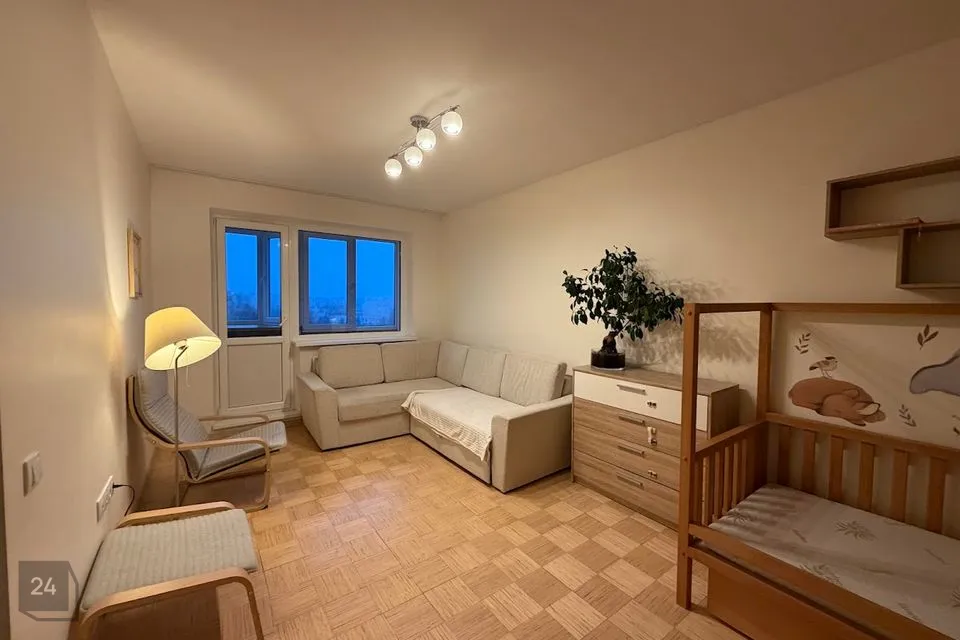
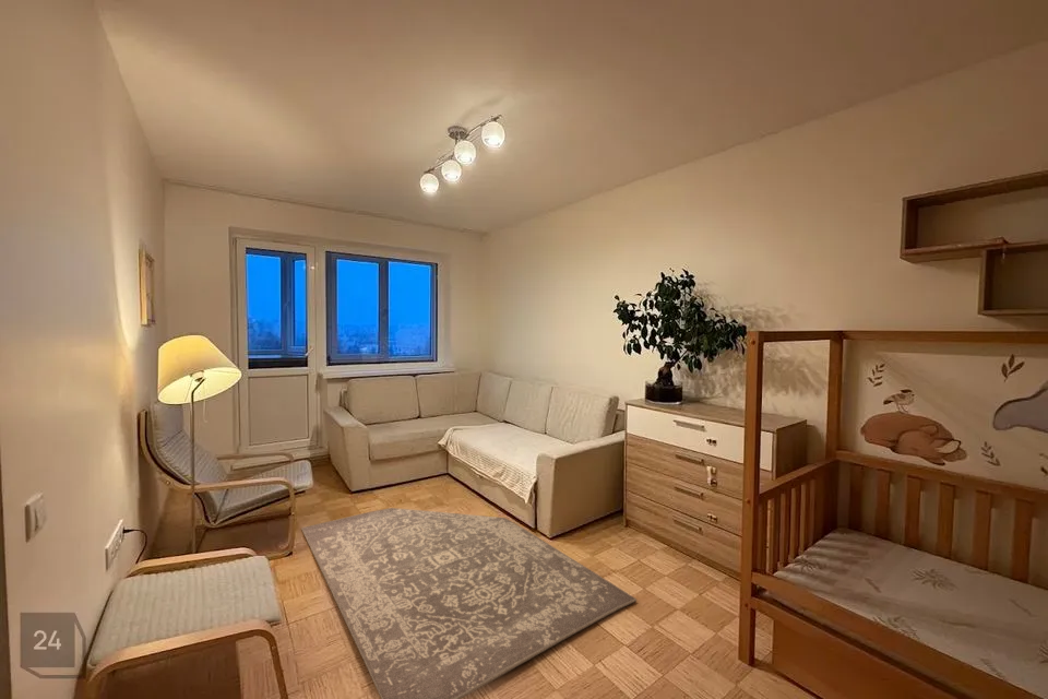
+ rug [300,507,638,699]
